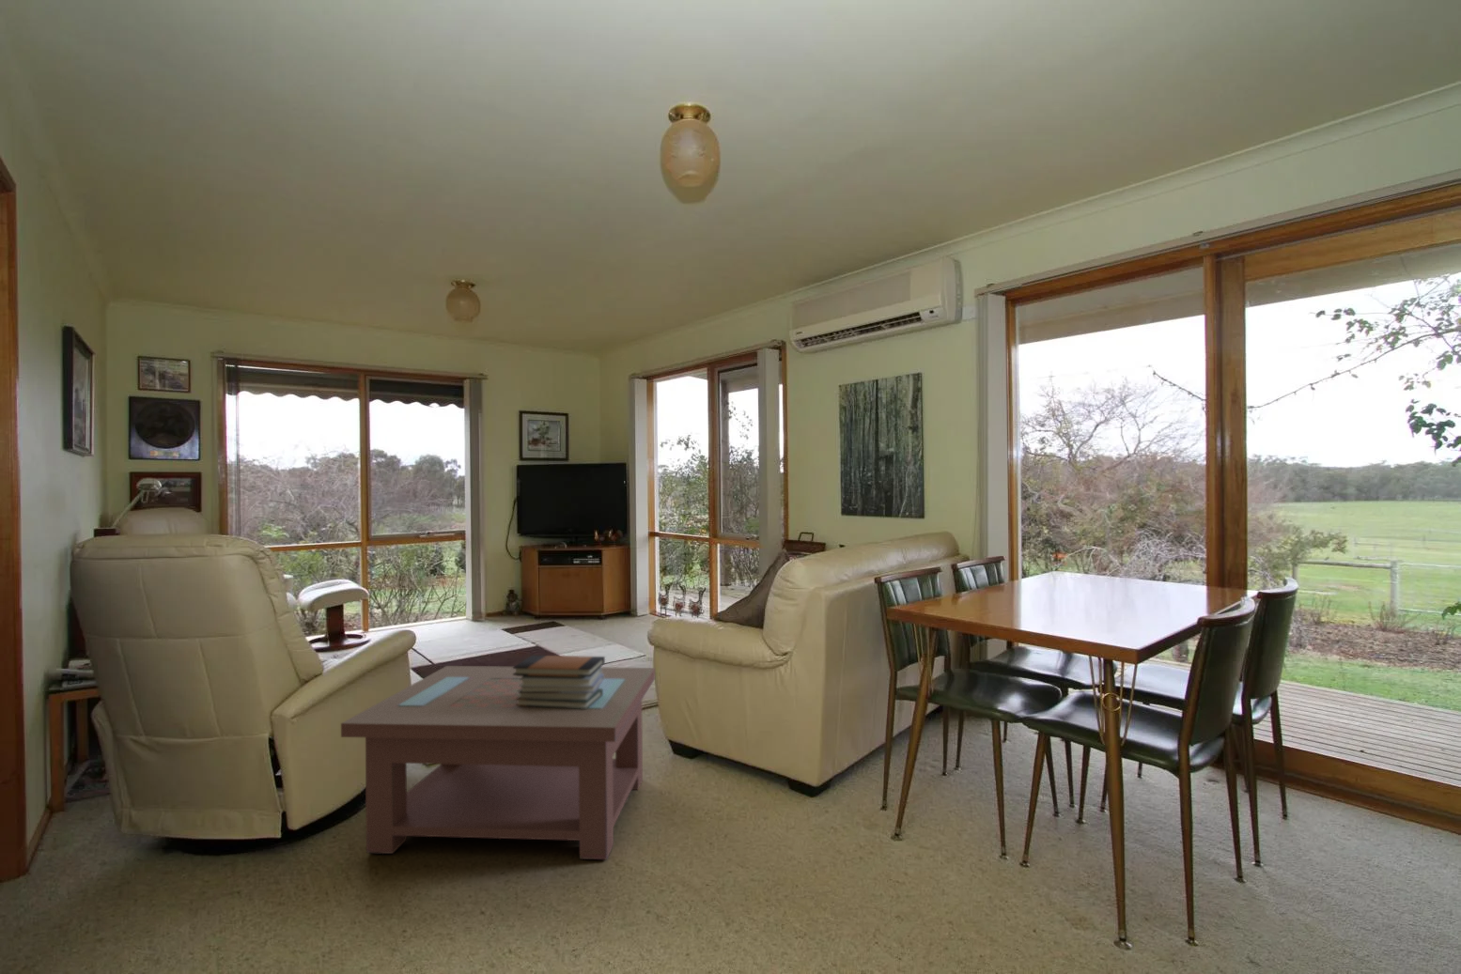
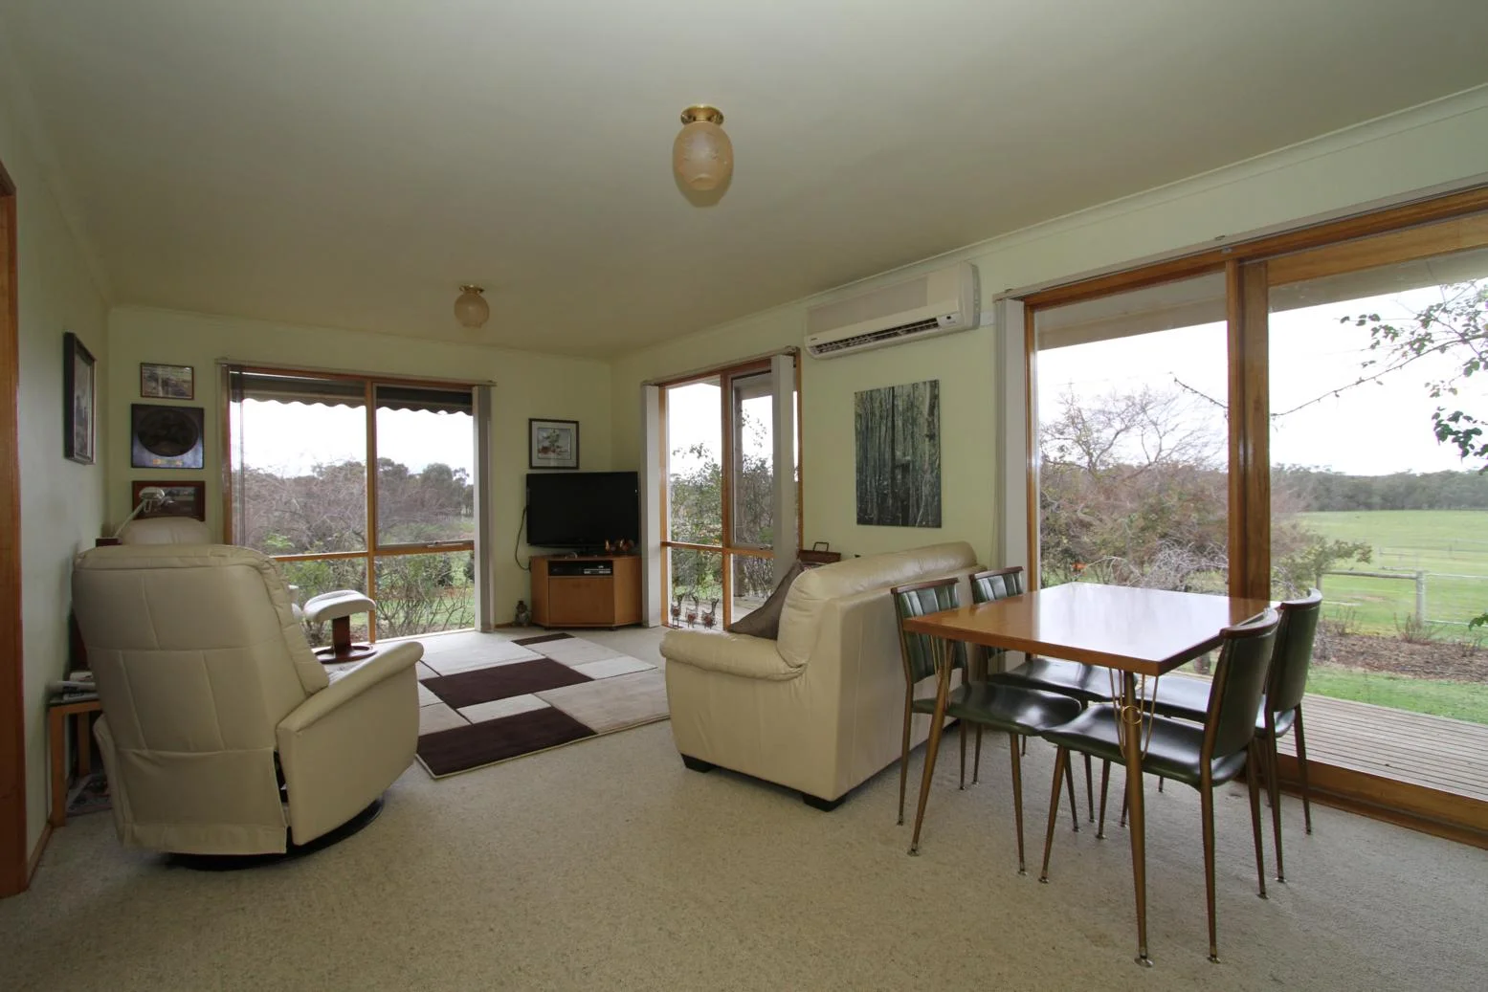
- book stack [513,654,605,709]
- coffee table [340,665,655,860]
